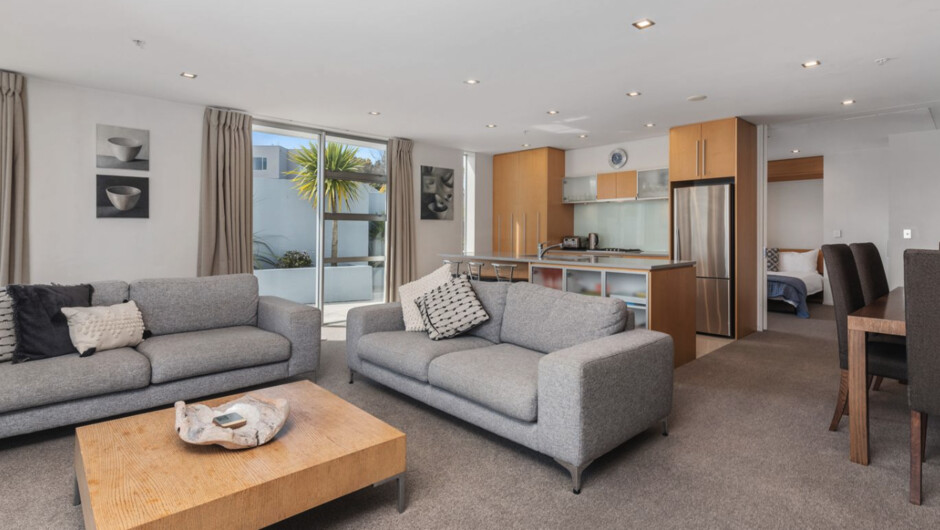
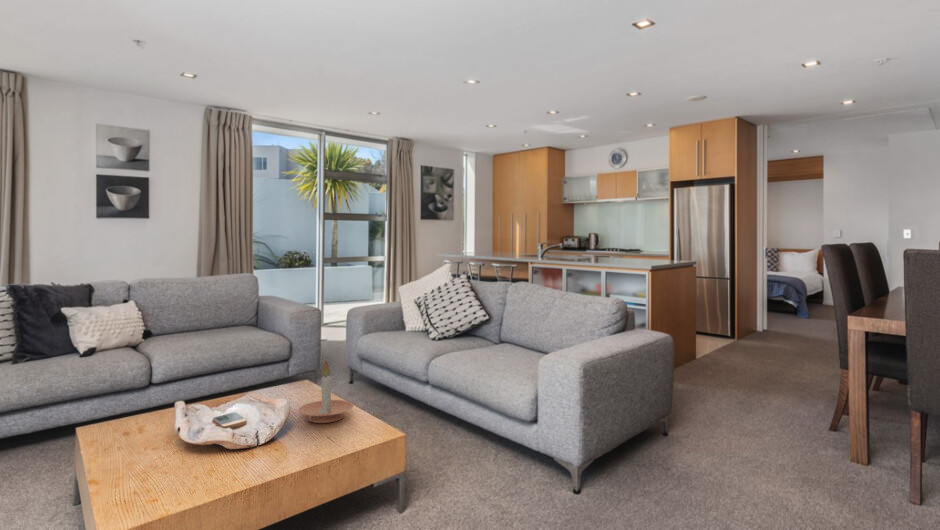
+ candle holder [297,359,355,424]
